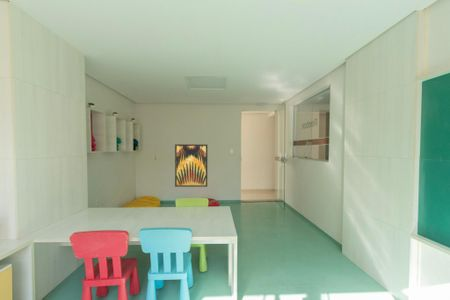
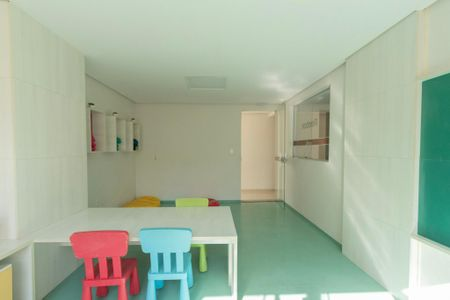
- wall art [174,143,209,188]
